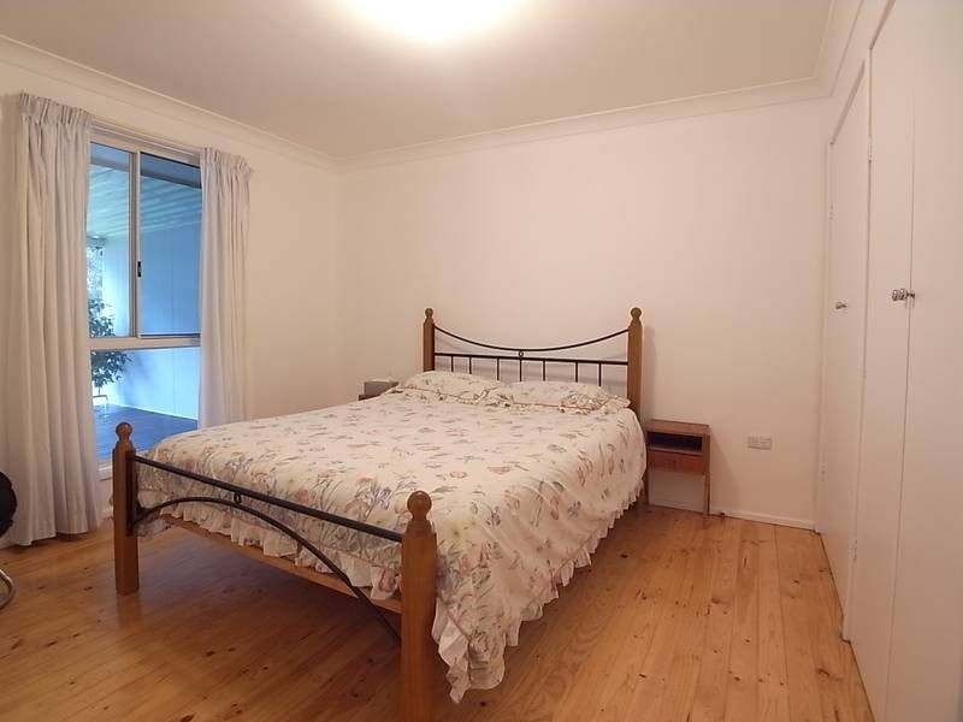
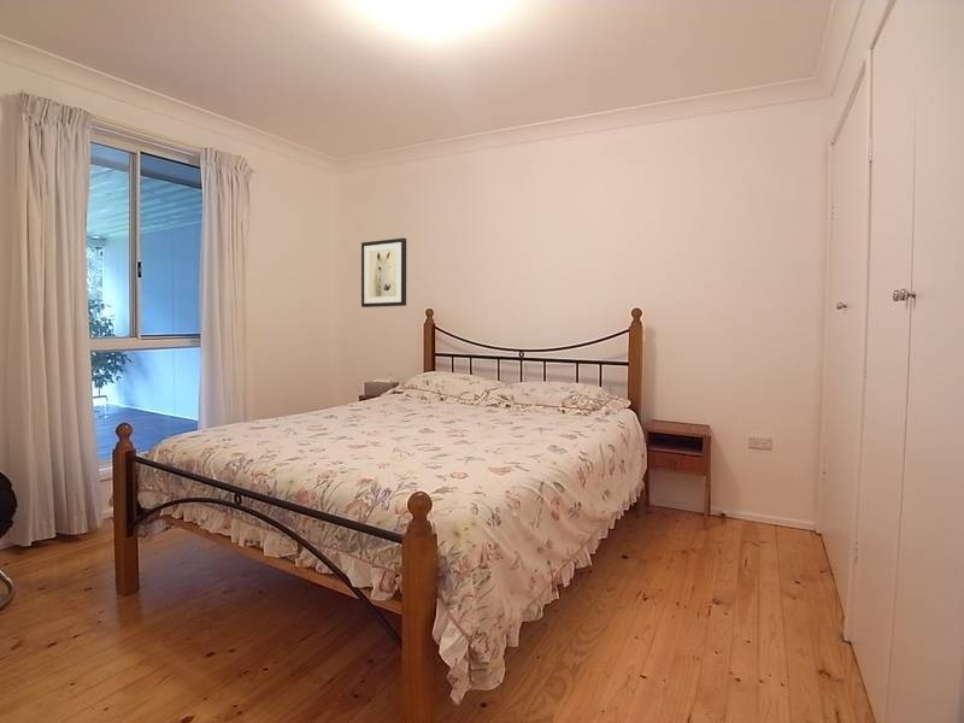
+ wall art [360,237,407,308]
